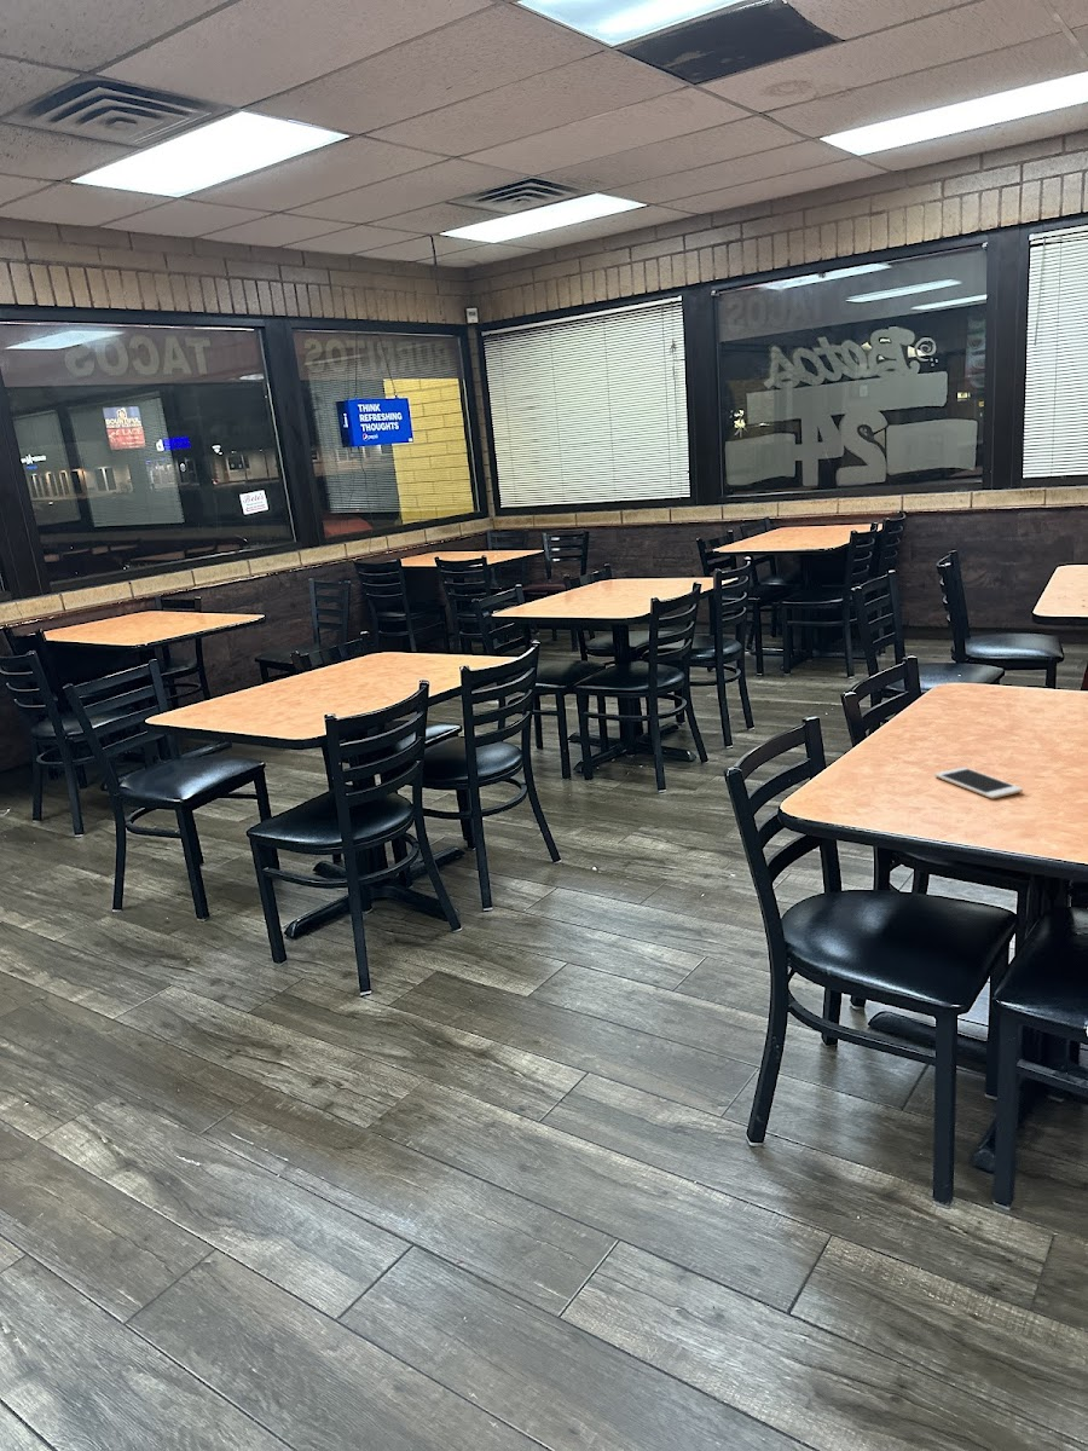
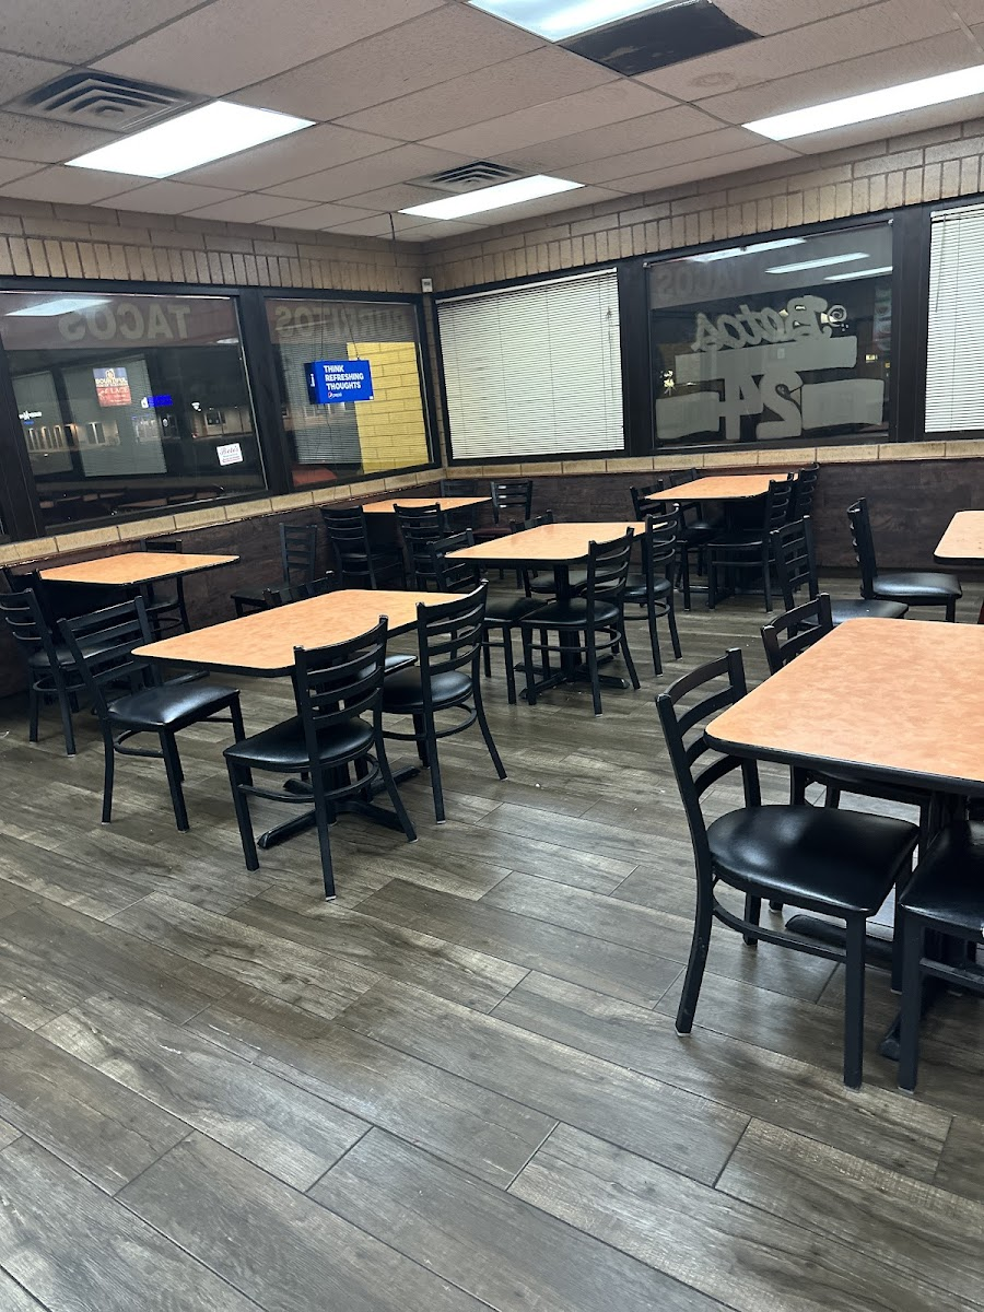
- cell phone [933,767,1024,800]
